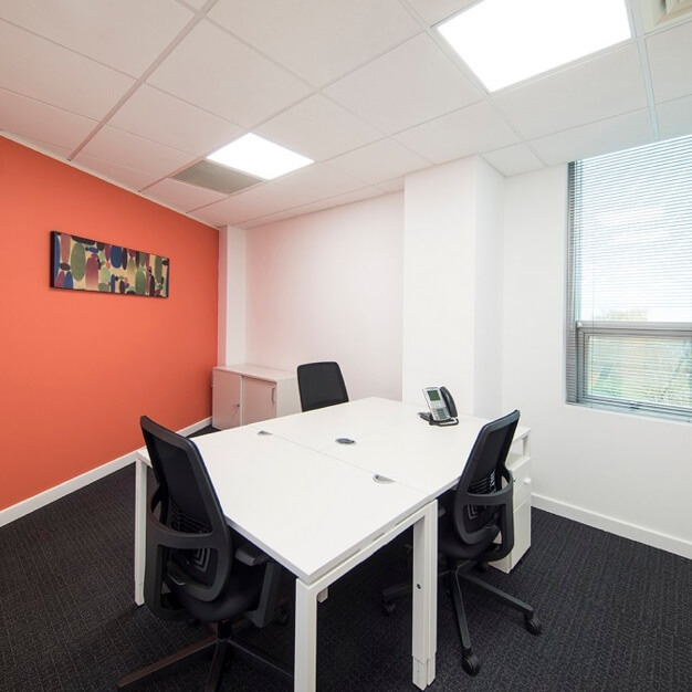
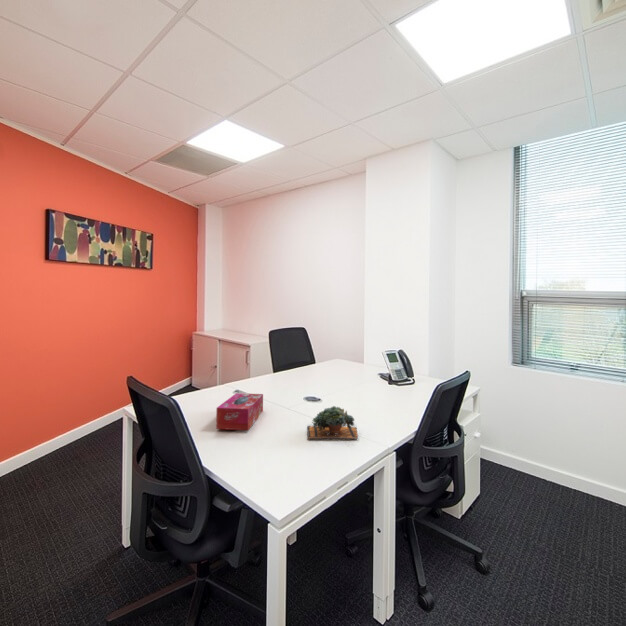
+ tissue box [215,392,264,431]
+ succulent plant [306,405,359,440]
